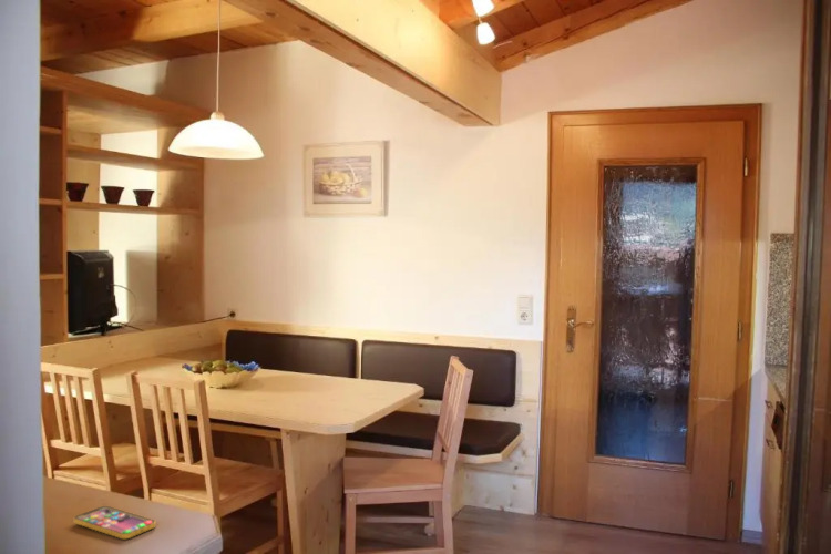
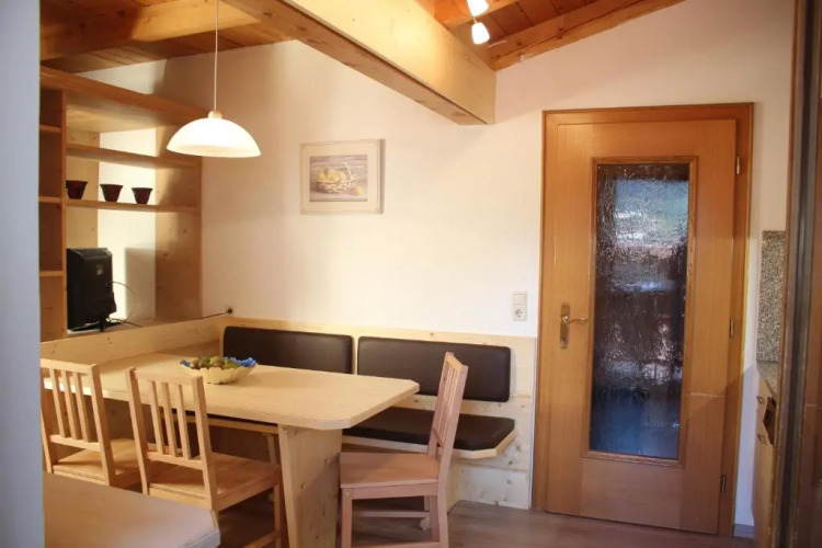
- smartphone [73,505,157,540]
